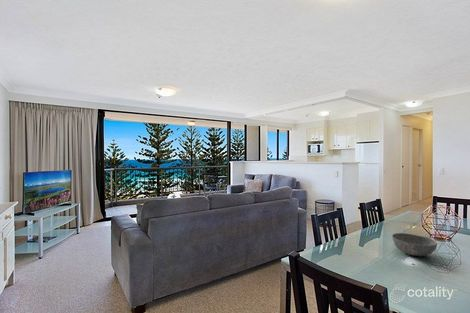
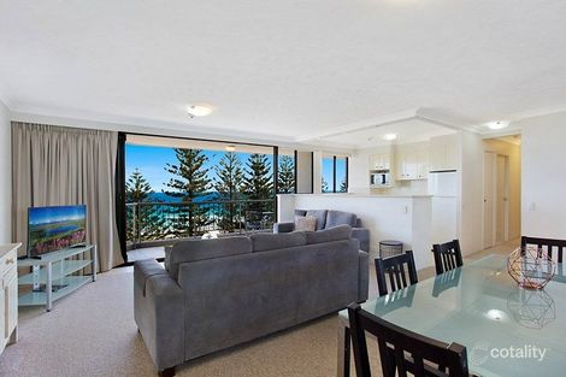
- bowl [391,232,438,257]
